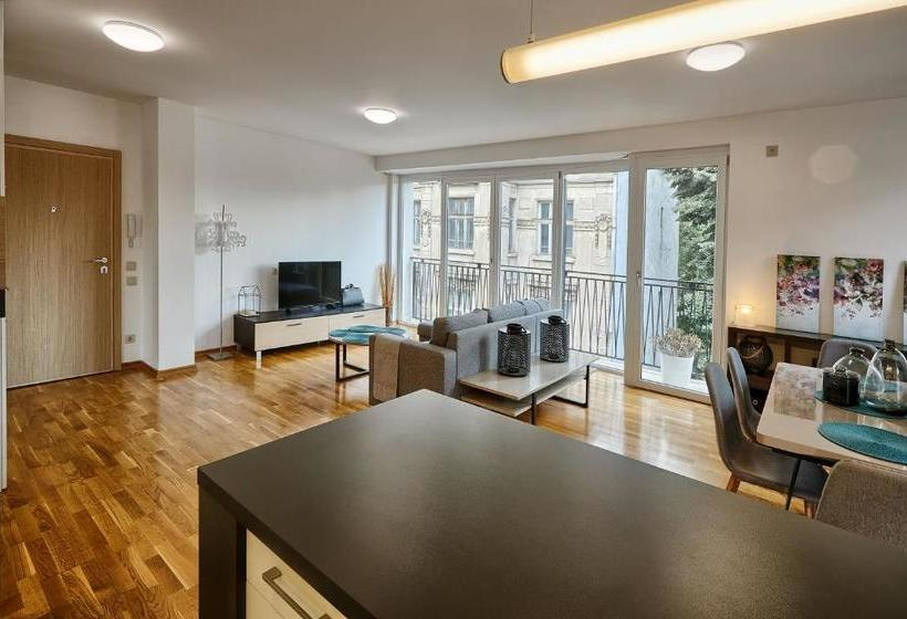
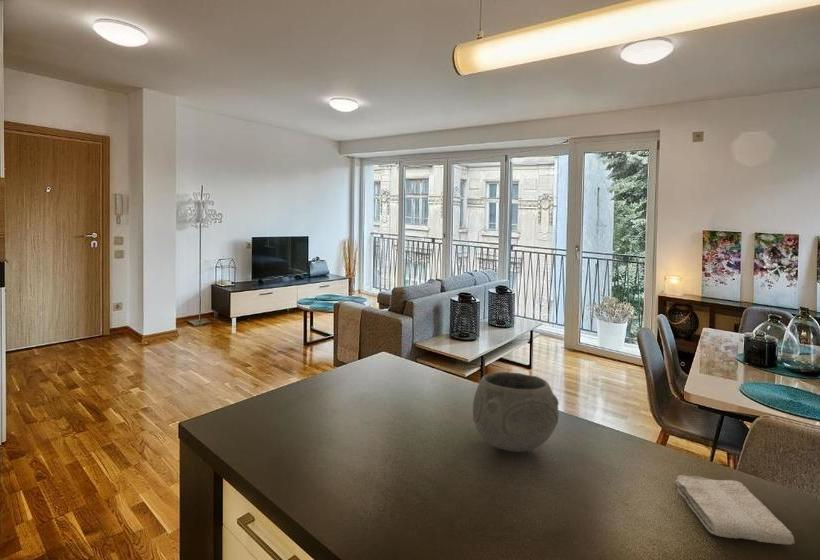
+ washcloth [674,474,796,546]
+ bowl [472,371,560,453]
